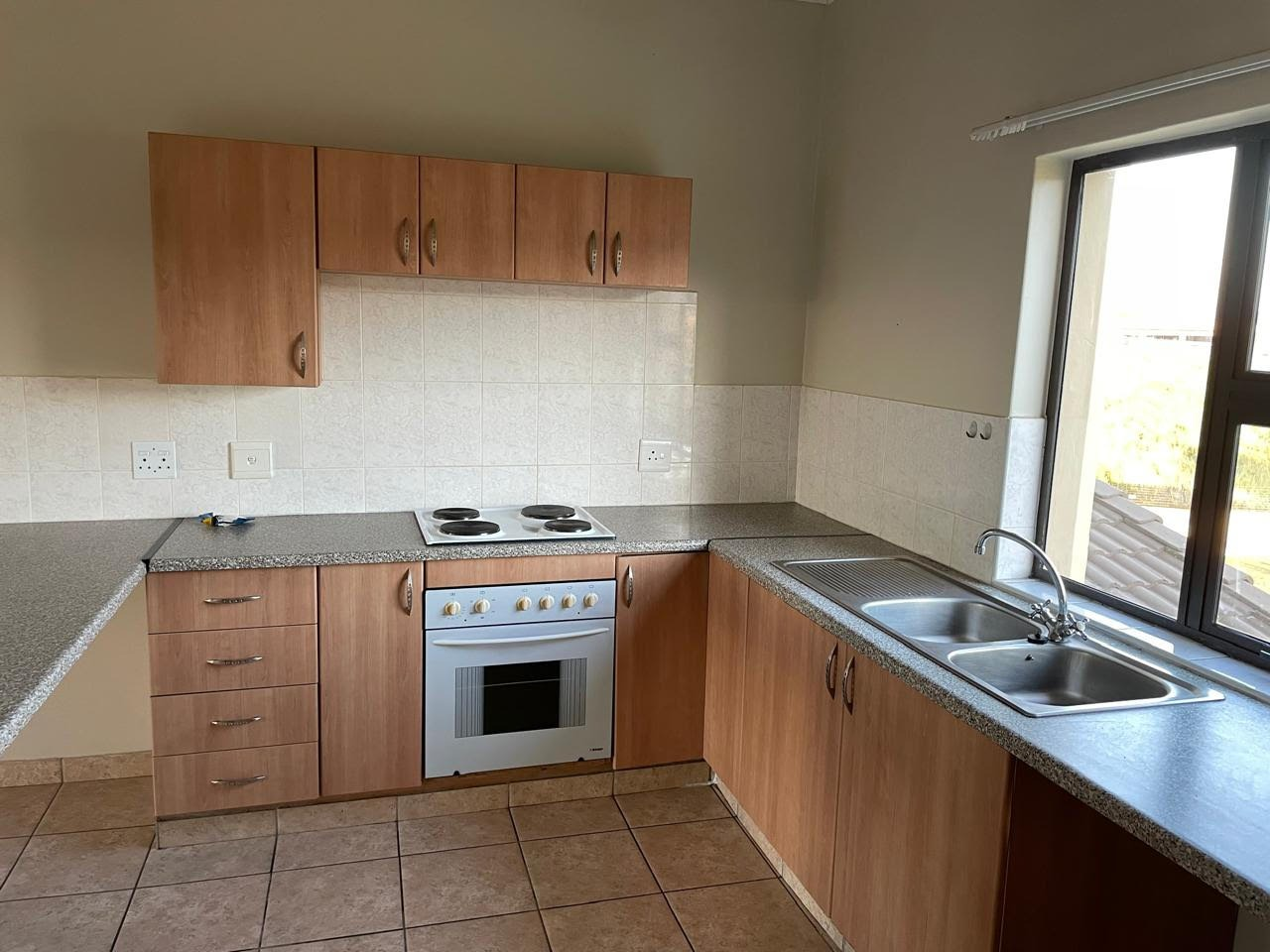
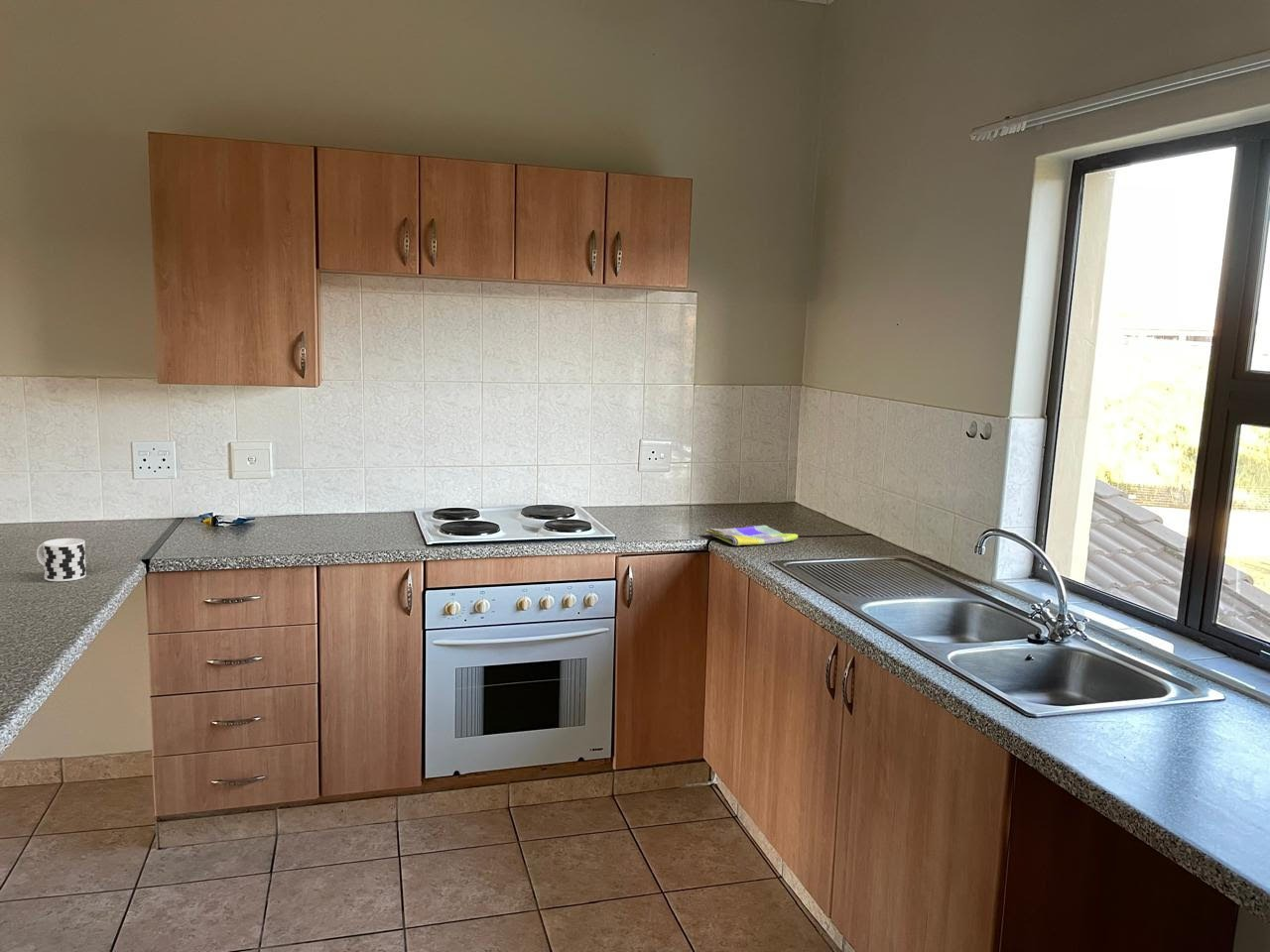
+ cup [36,537,87,582]
+ dish towel [705,525,799,546]
